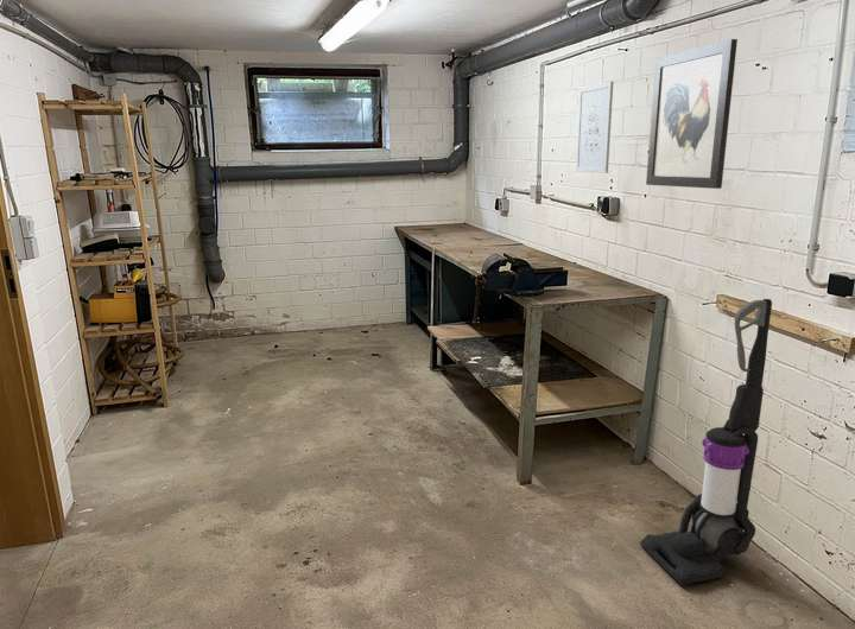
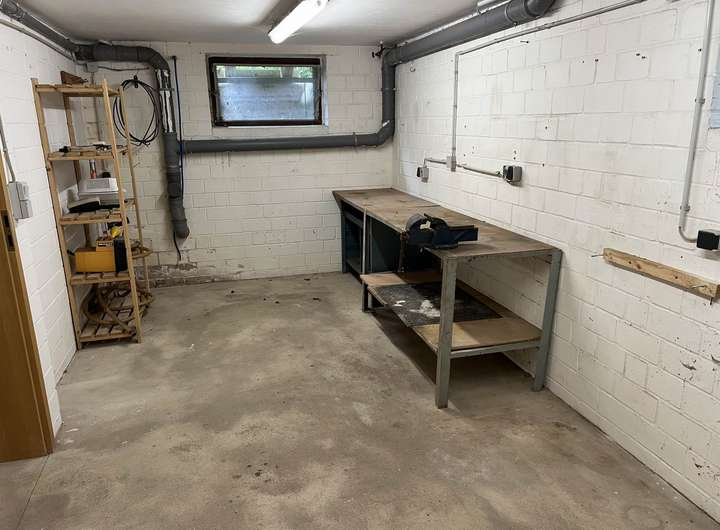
- wall art [575,81,614,174]
- wall art [645,38,739,190]
- vacuum cleaner [639,298,773,587]
